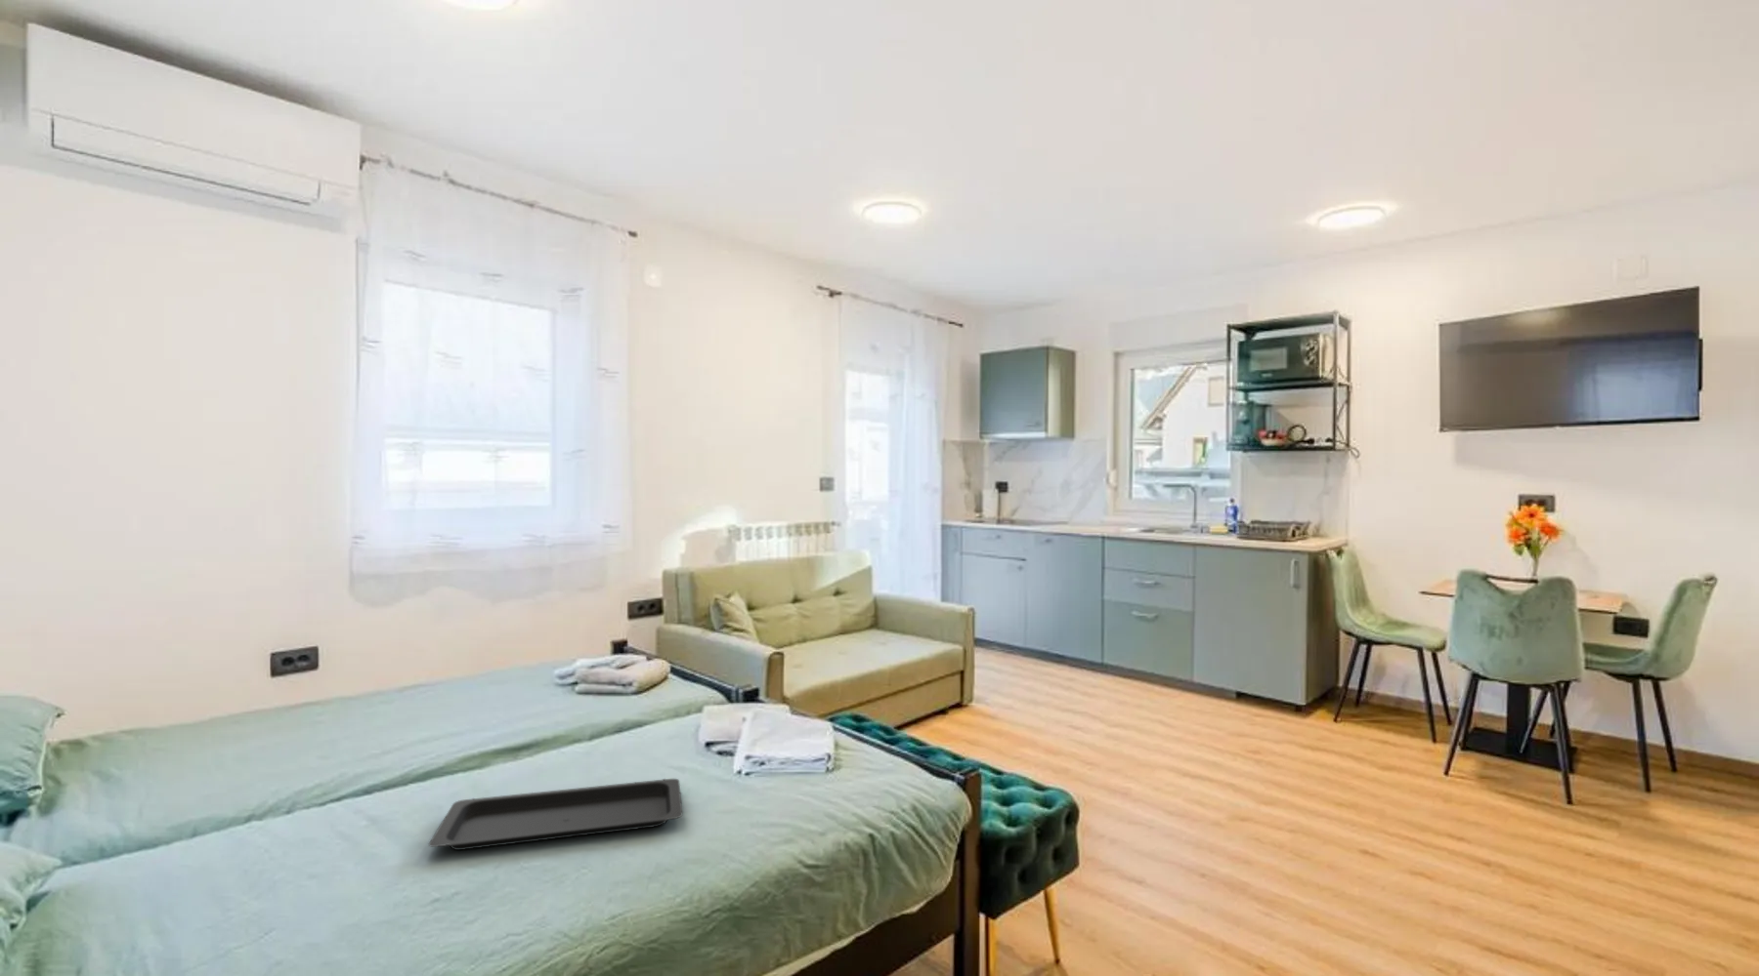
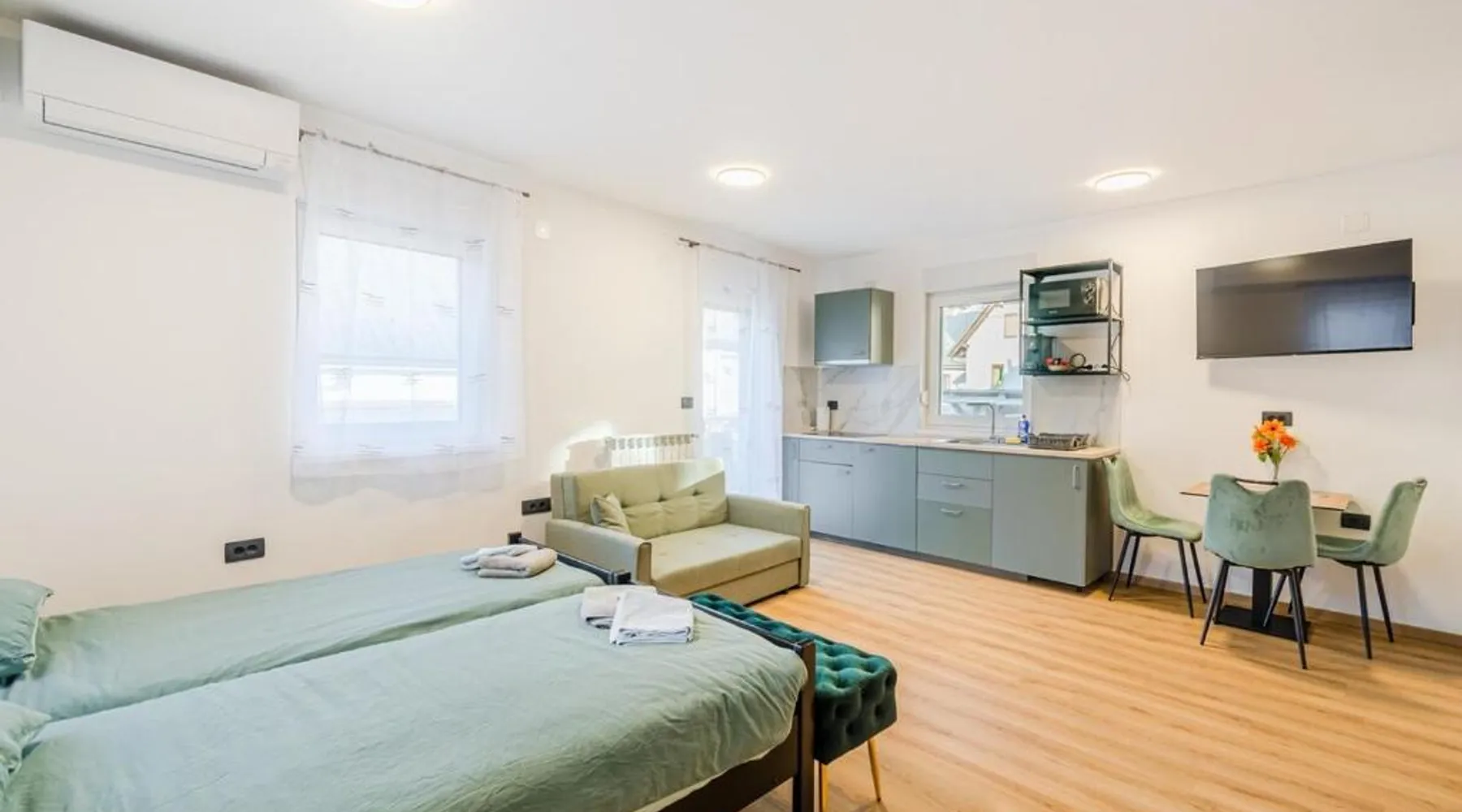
- serving tray [427,778,685,851]
